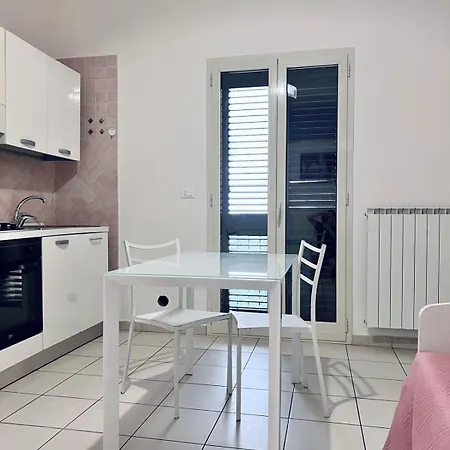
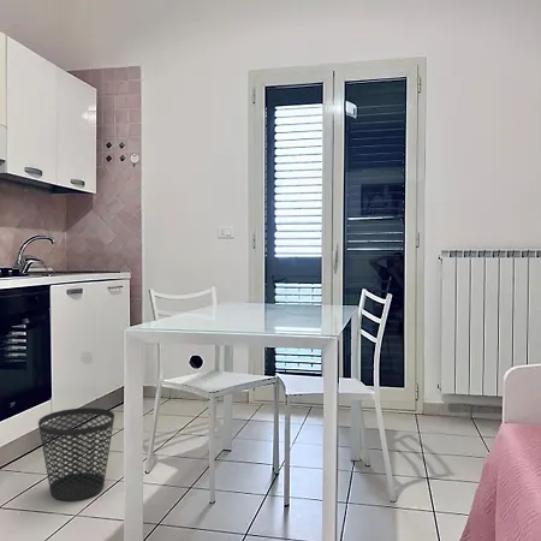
+ wastebasket [37,406,115,503]
